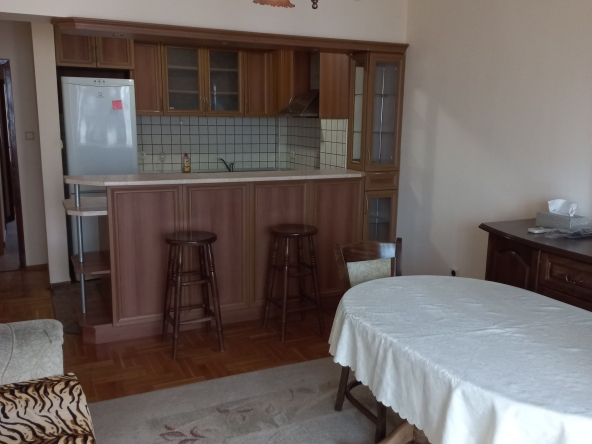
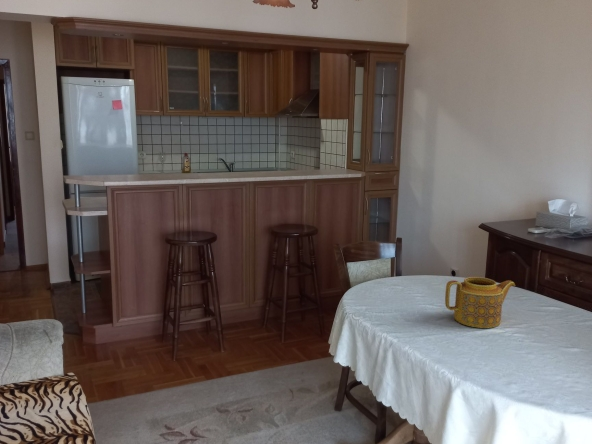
+ teapot [444,276,516,329]
